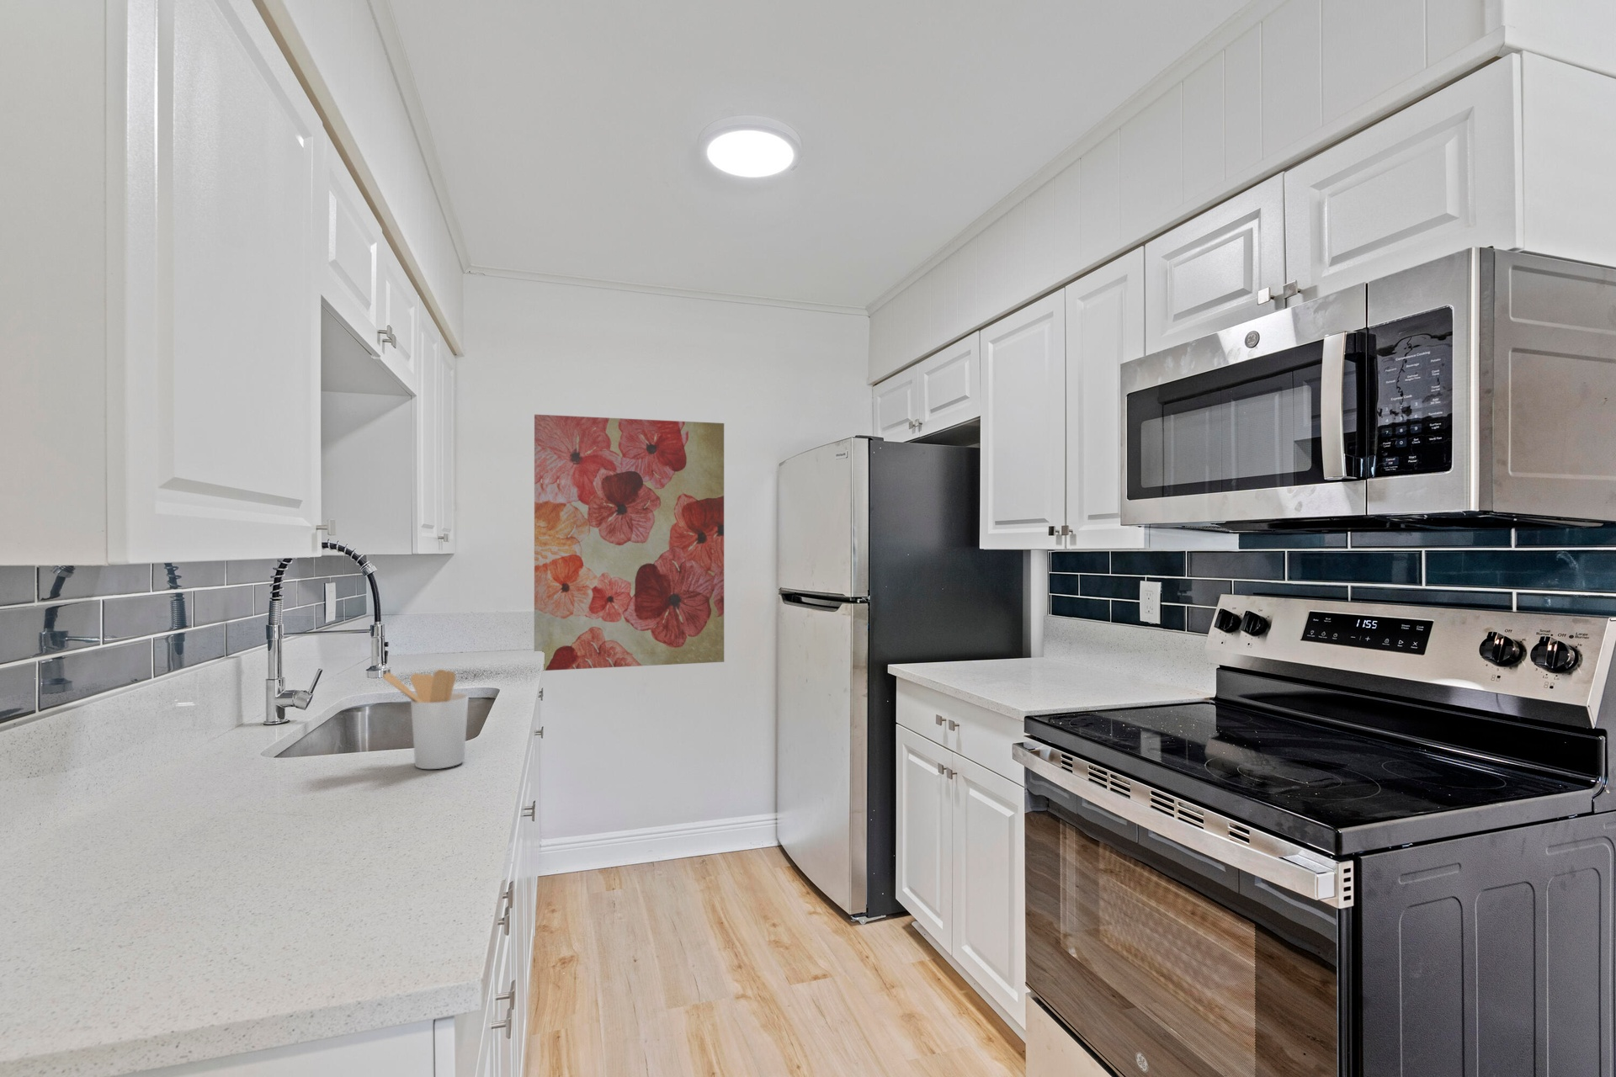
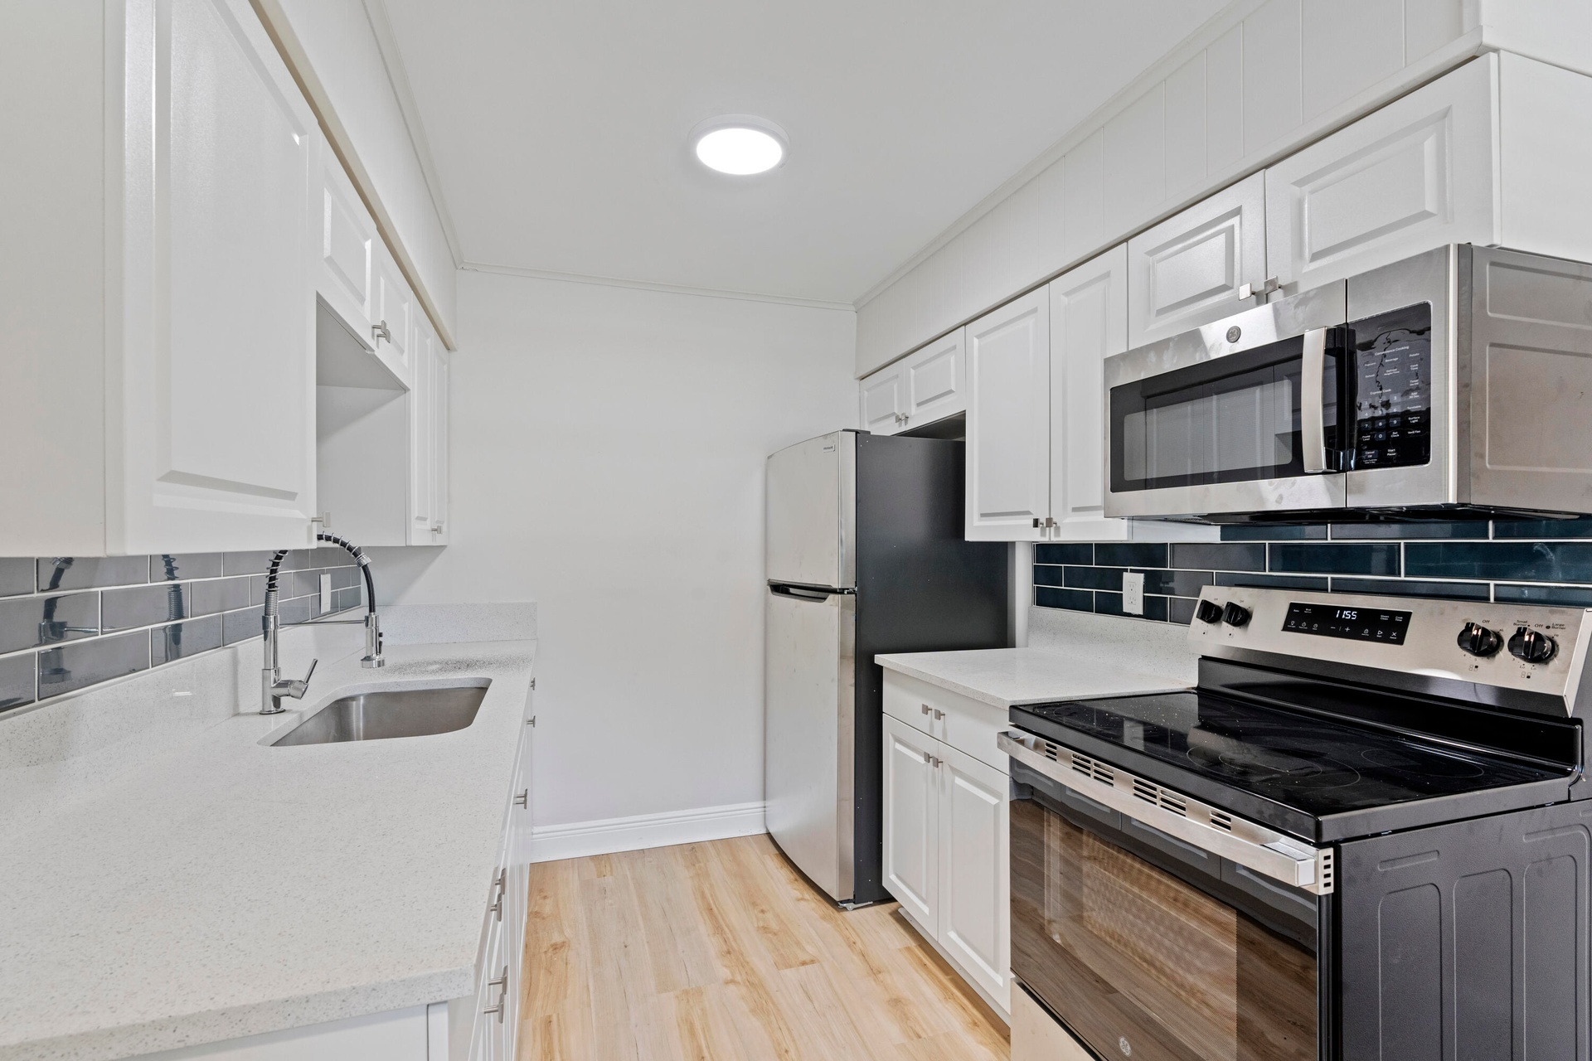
- wall art [534,413,725,672]
- utensil holder [381,668,470,769]
